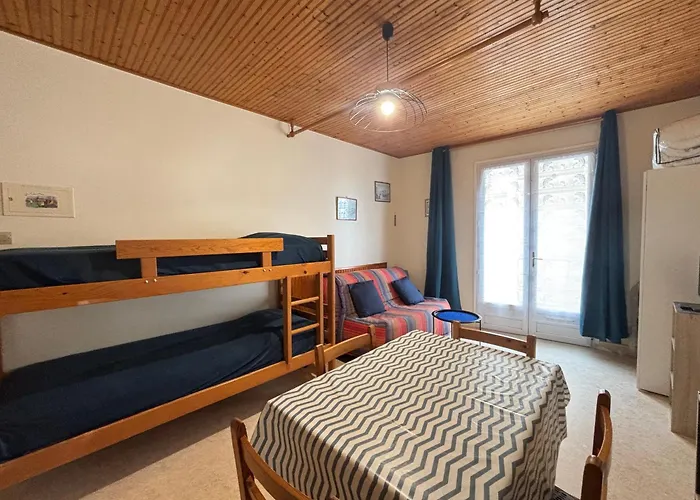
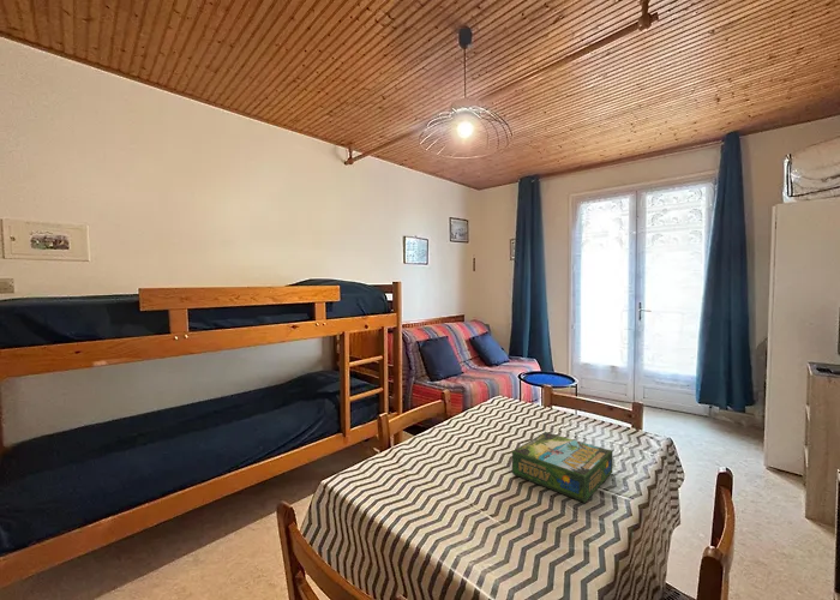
+ board game [511,431,614,504]
